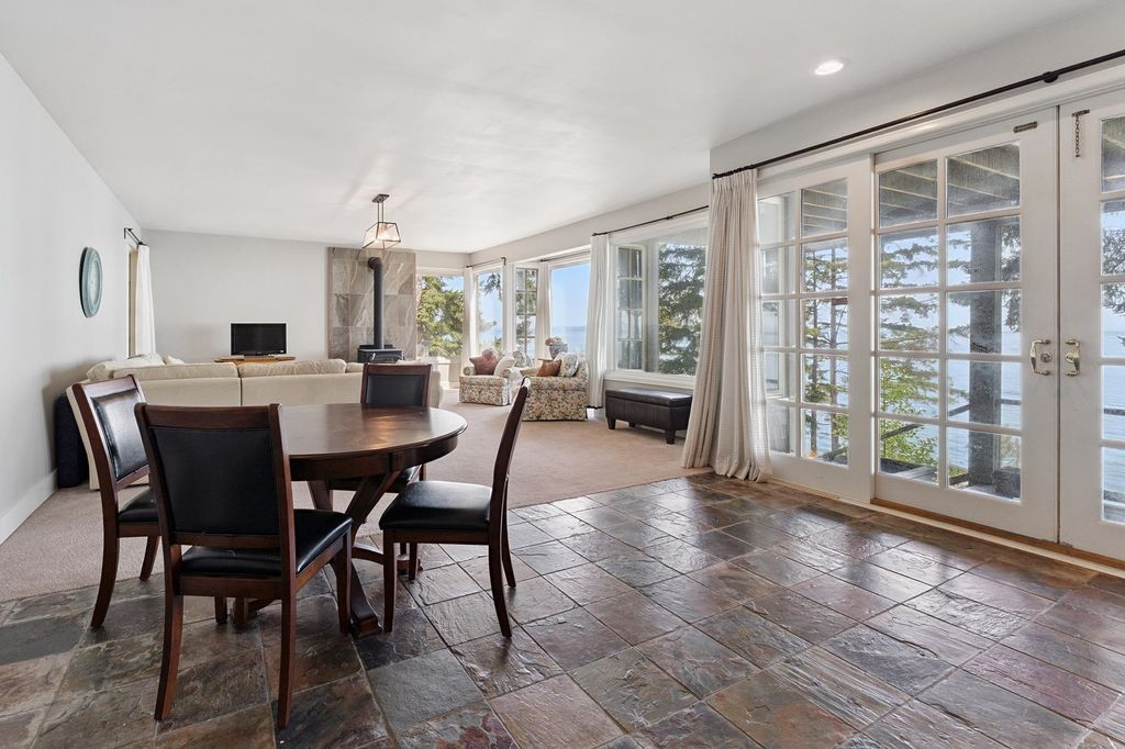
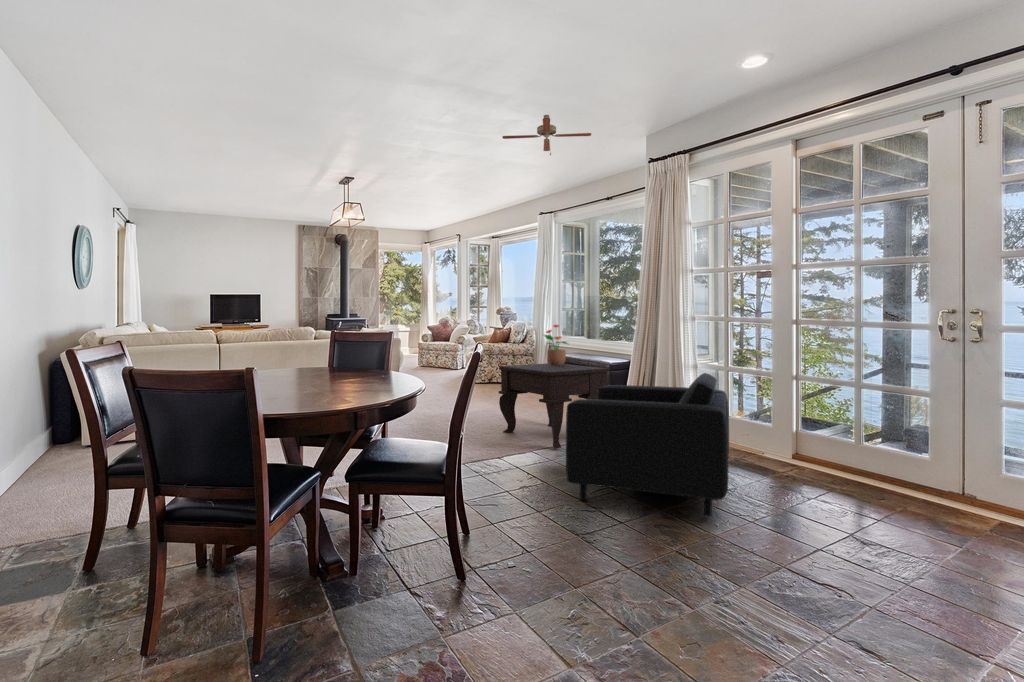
+ ceiling fan [501,114,592,156]
+ side table [498,363,610,449]
+ potted flower [543,324,571,365]
+ armchair [565,372,730,517]
